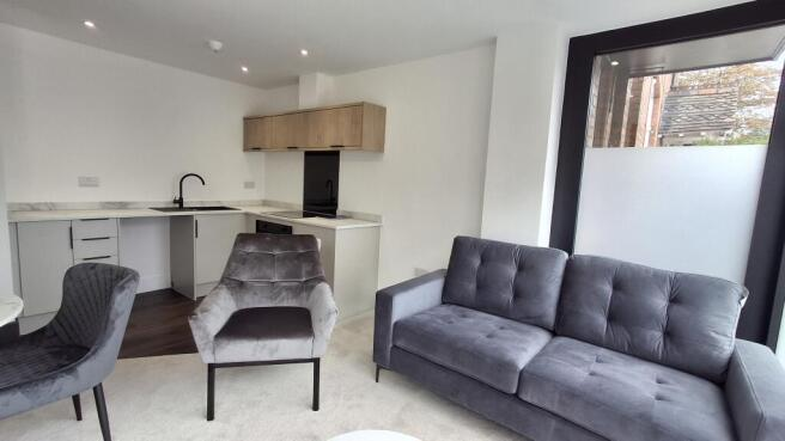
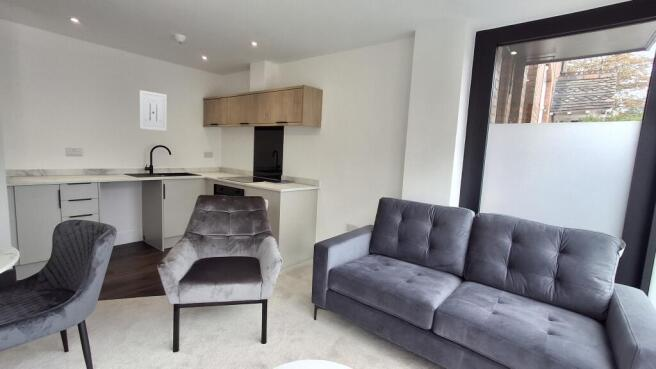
+ wall art [138,89,168,132]
